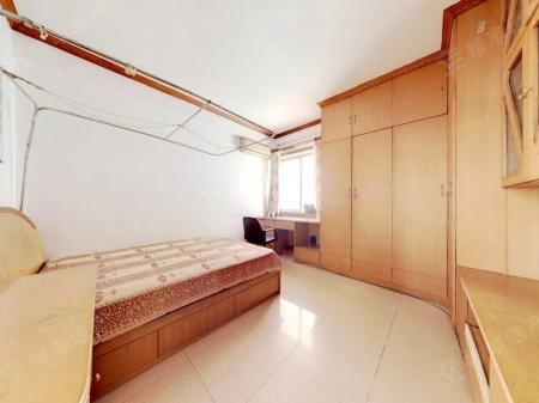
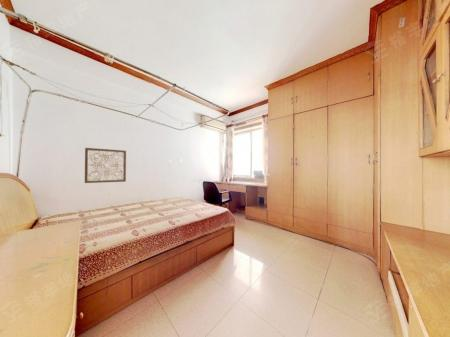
+ wall art [84,147,127,184]
